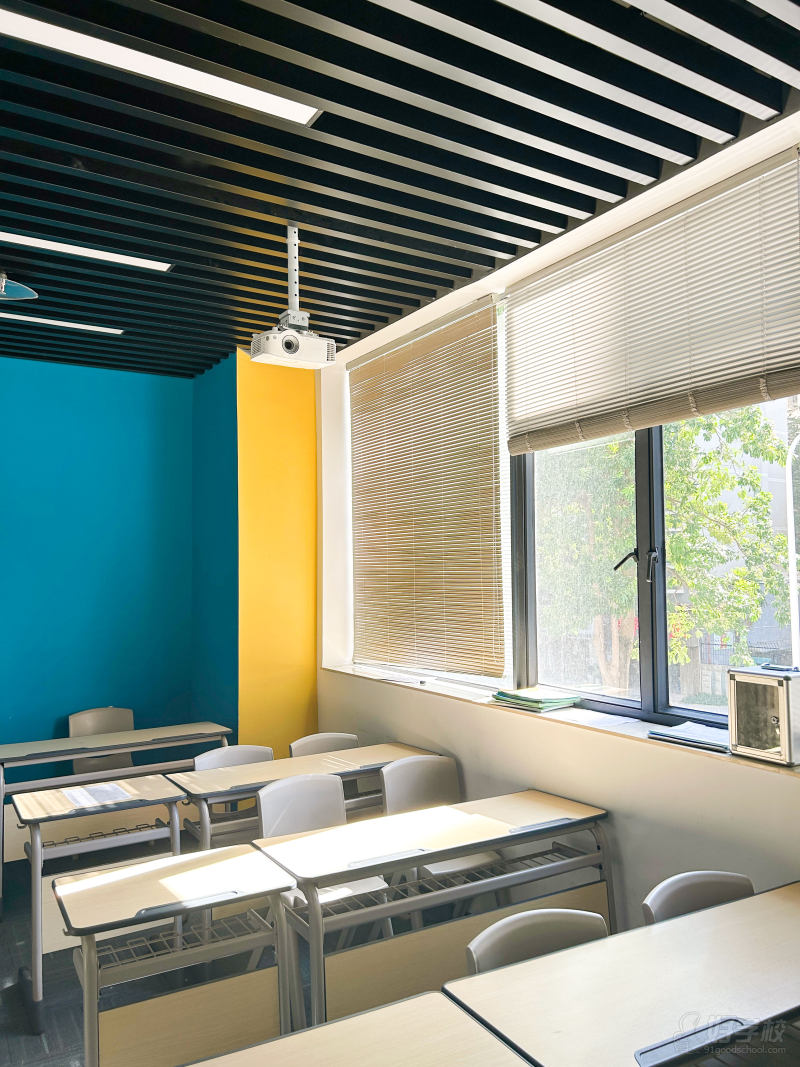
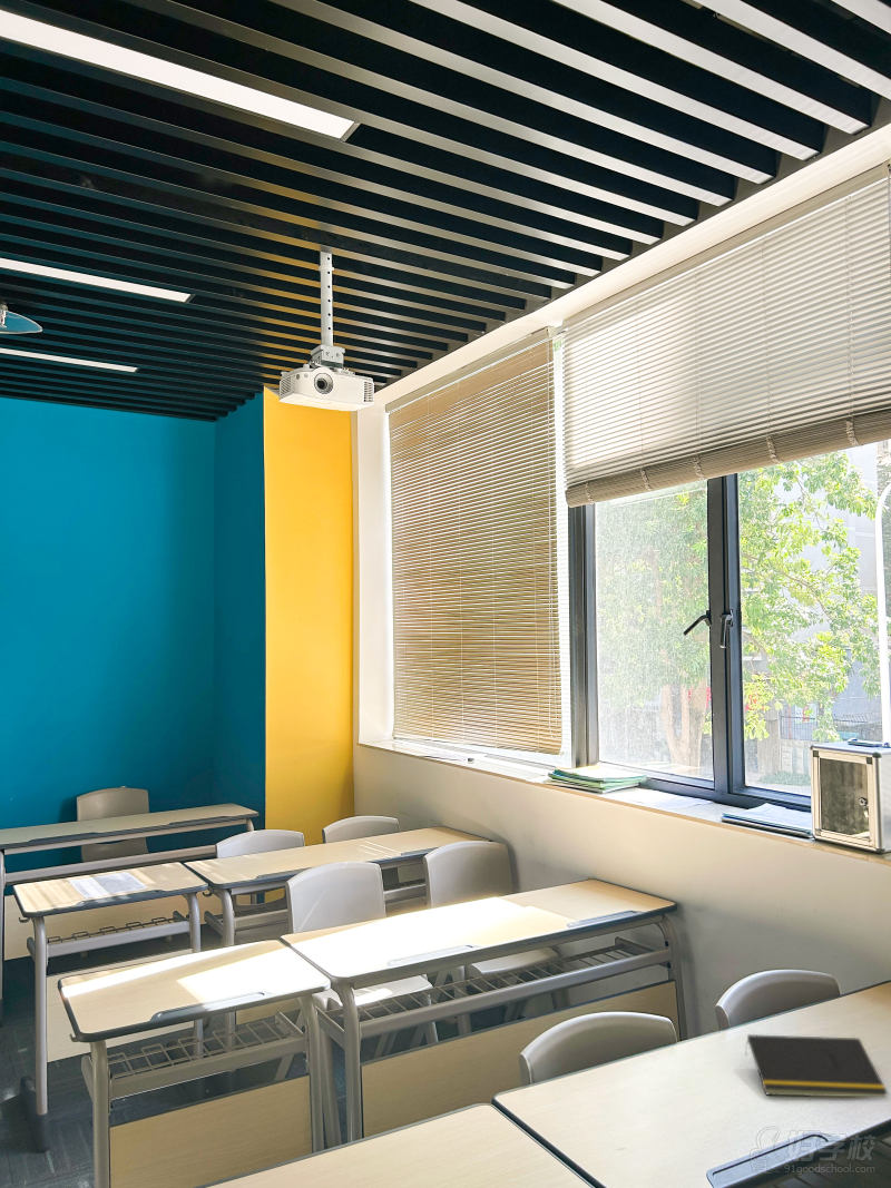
+ notepad [744,1033,889,1098]
